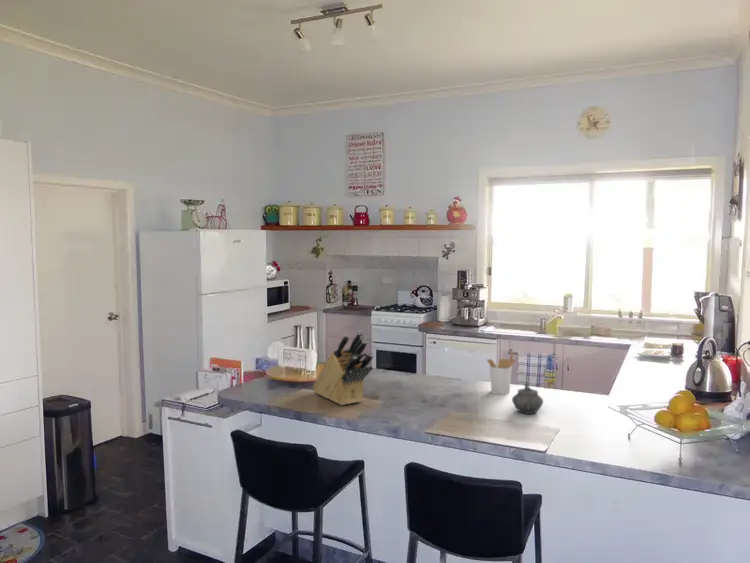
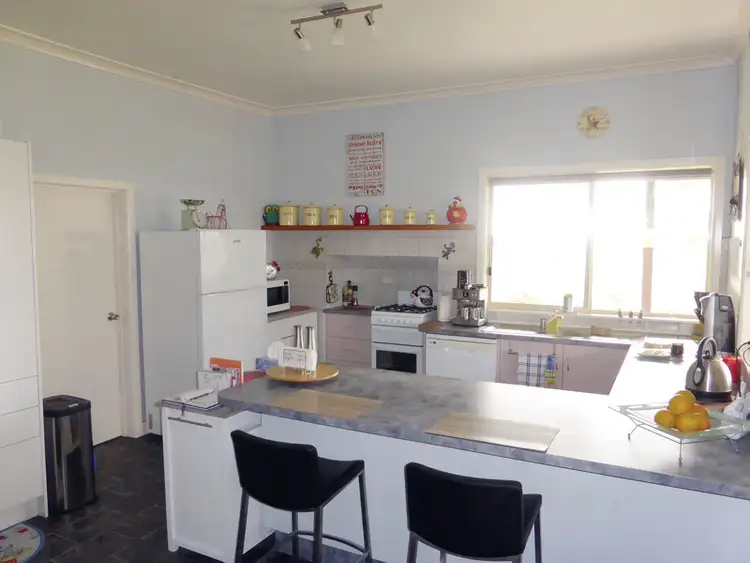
- teapot [511,383,544,415]
- knife block [312,330,374,406]
- utensil holder [486,352,517,396]
